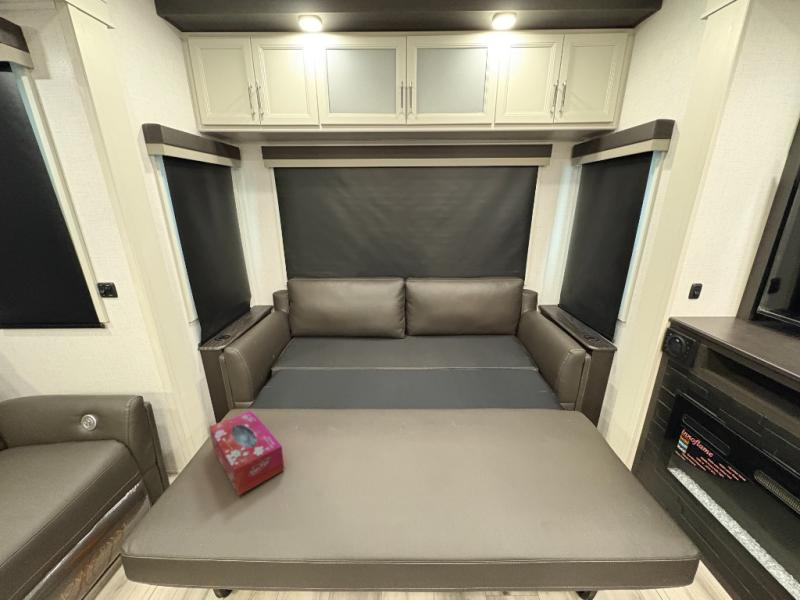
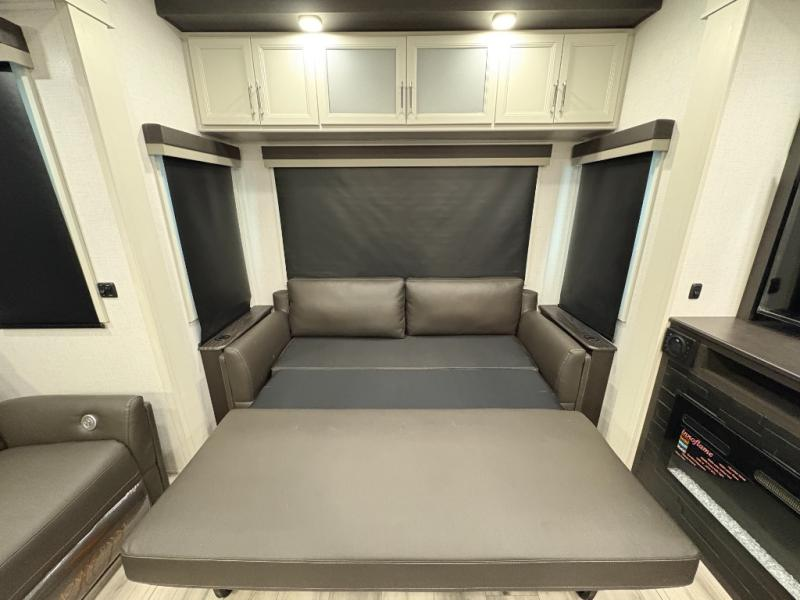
- tissue box [208,409,285,497]
